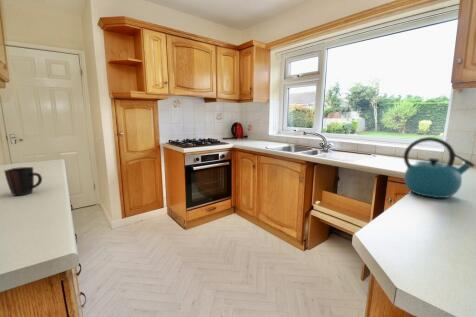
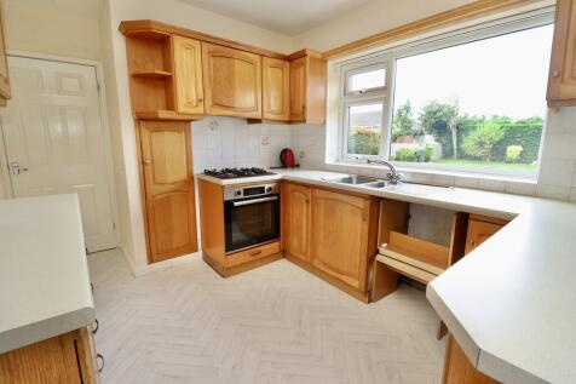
- kettle [403,136,476,199]
- mug [3,166,43,197]
